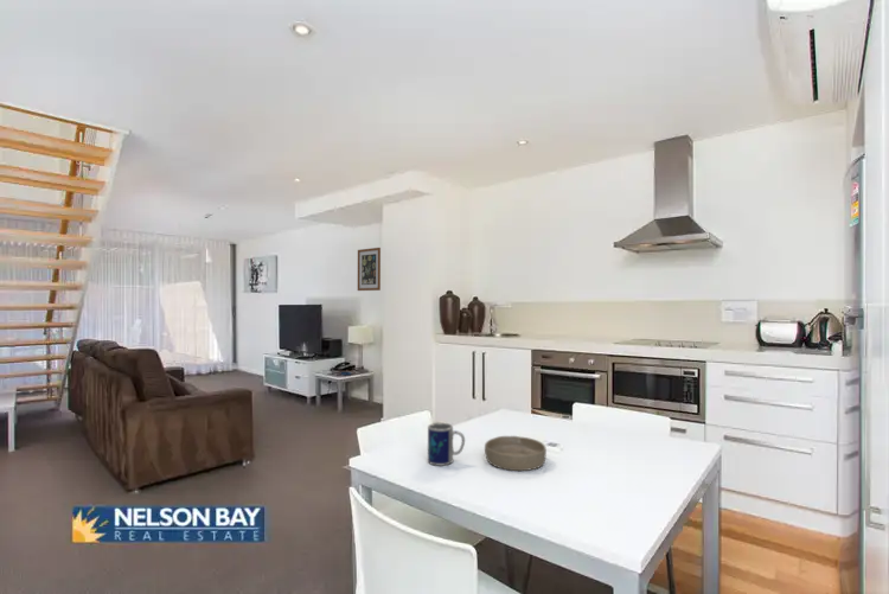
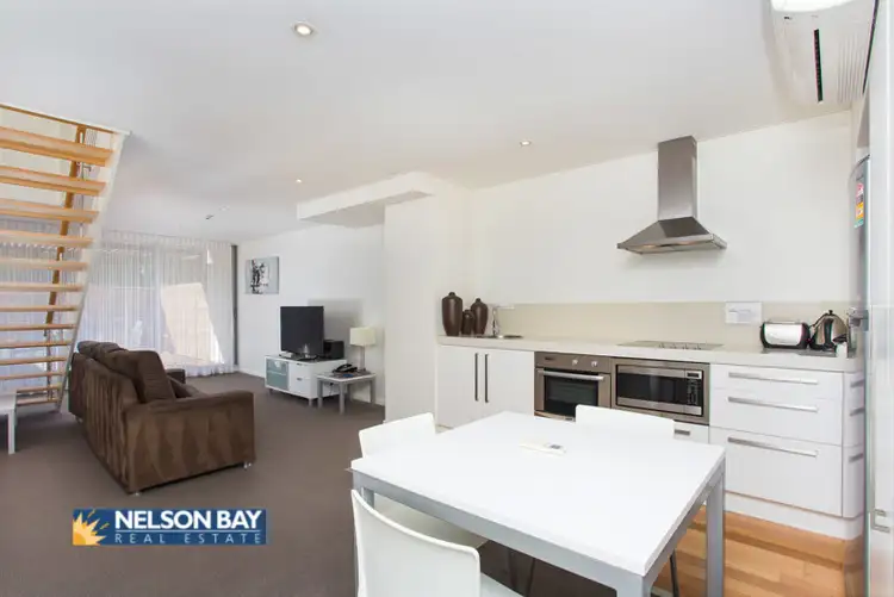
- wall art [357,247,382,292]
- bowl [484,435,548,472]
- mug [427,422,466,467]
